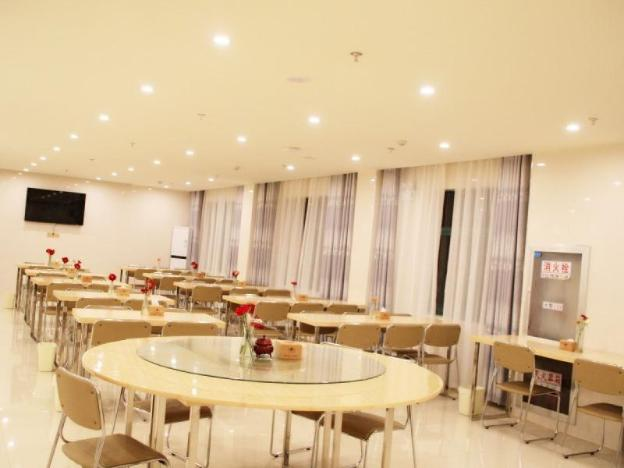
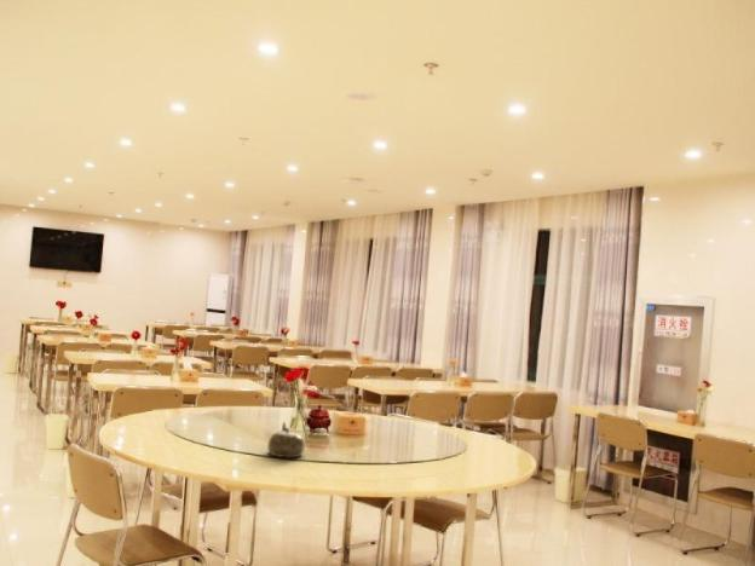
+ teapot [266,421,305,460]
